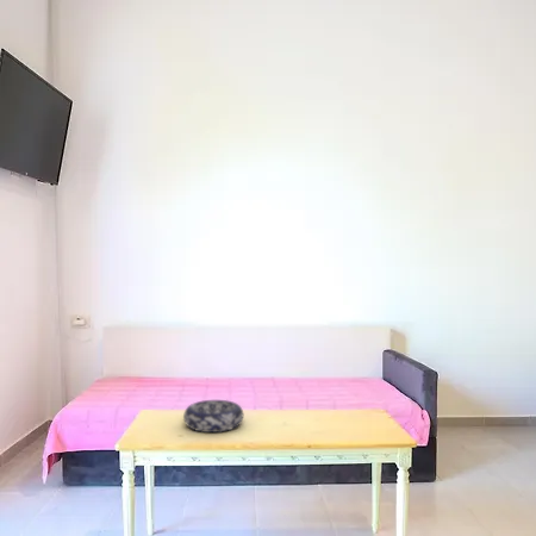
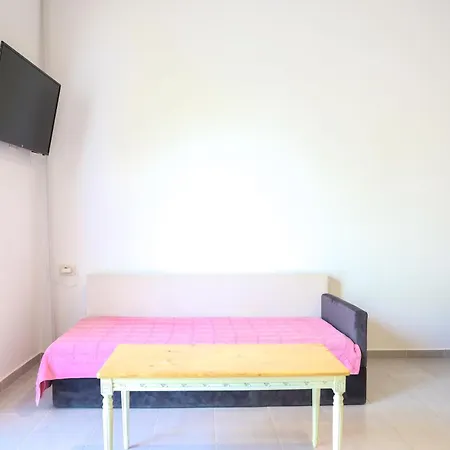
- decorative bowl [182,399,244,434]
